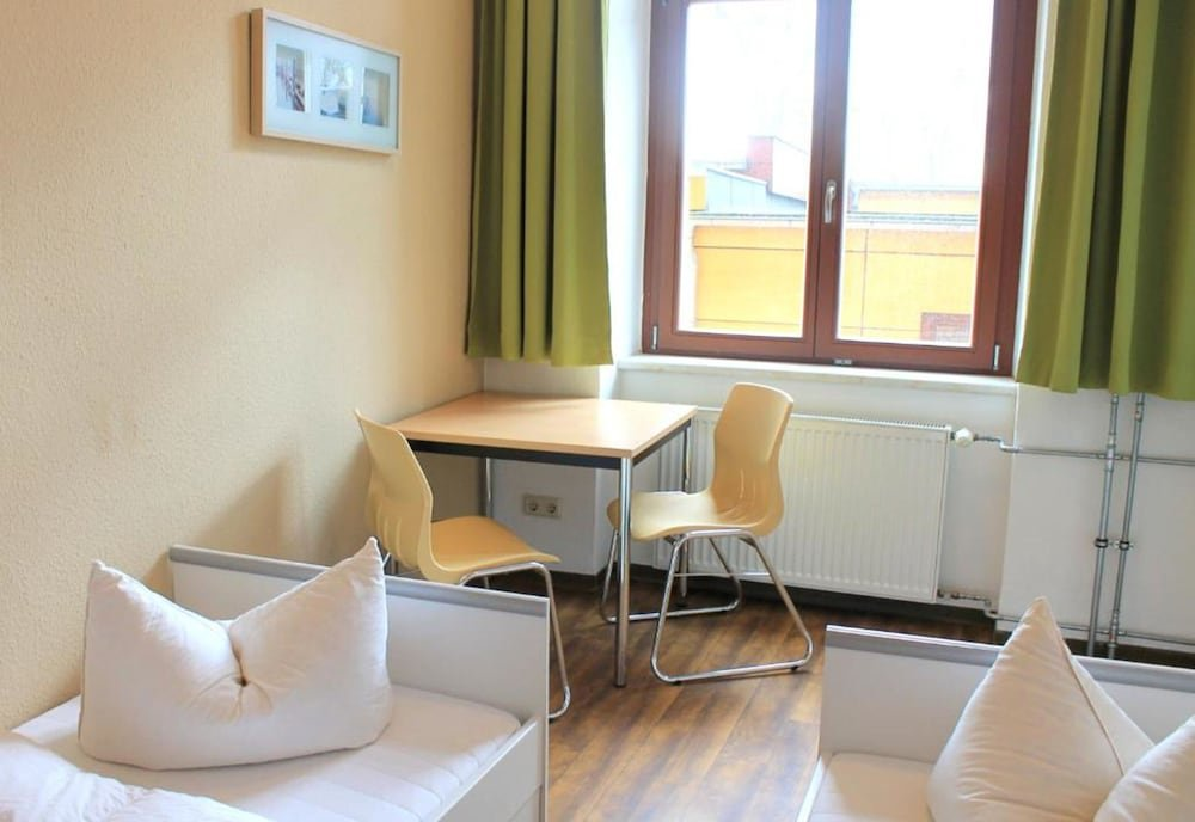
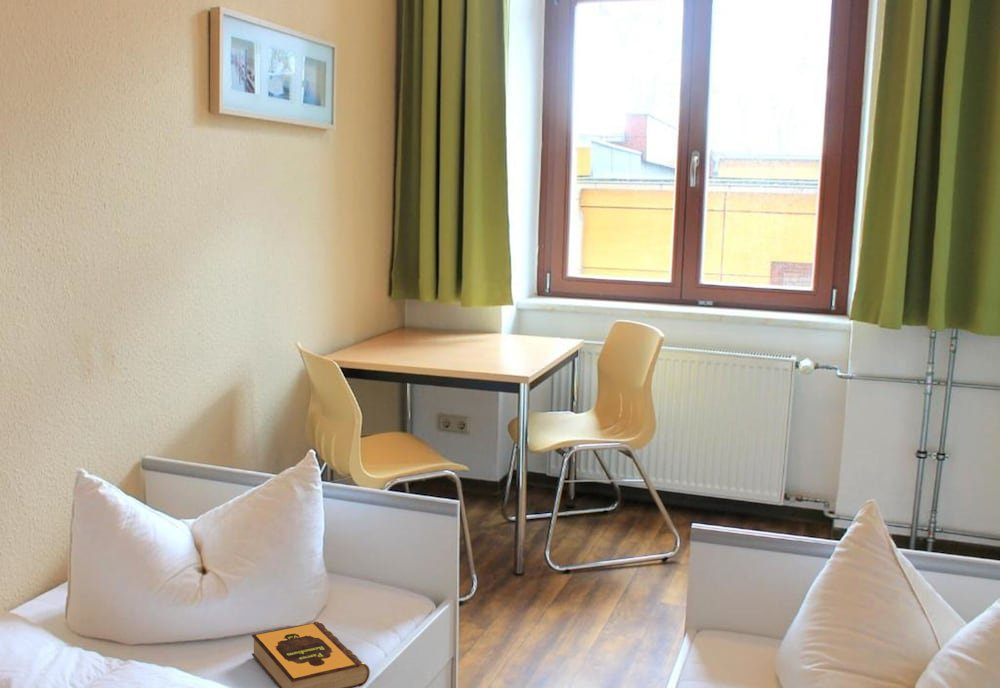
+ hardback book [251,621,371,688]
